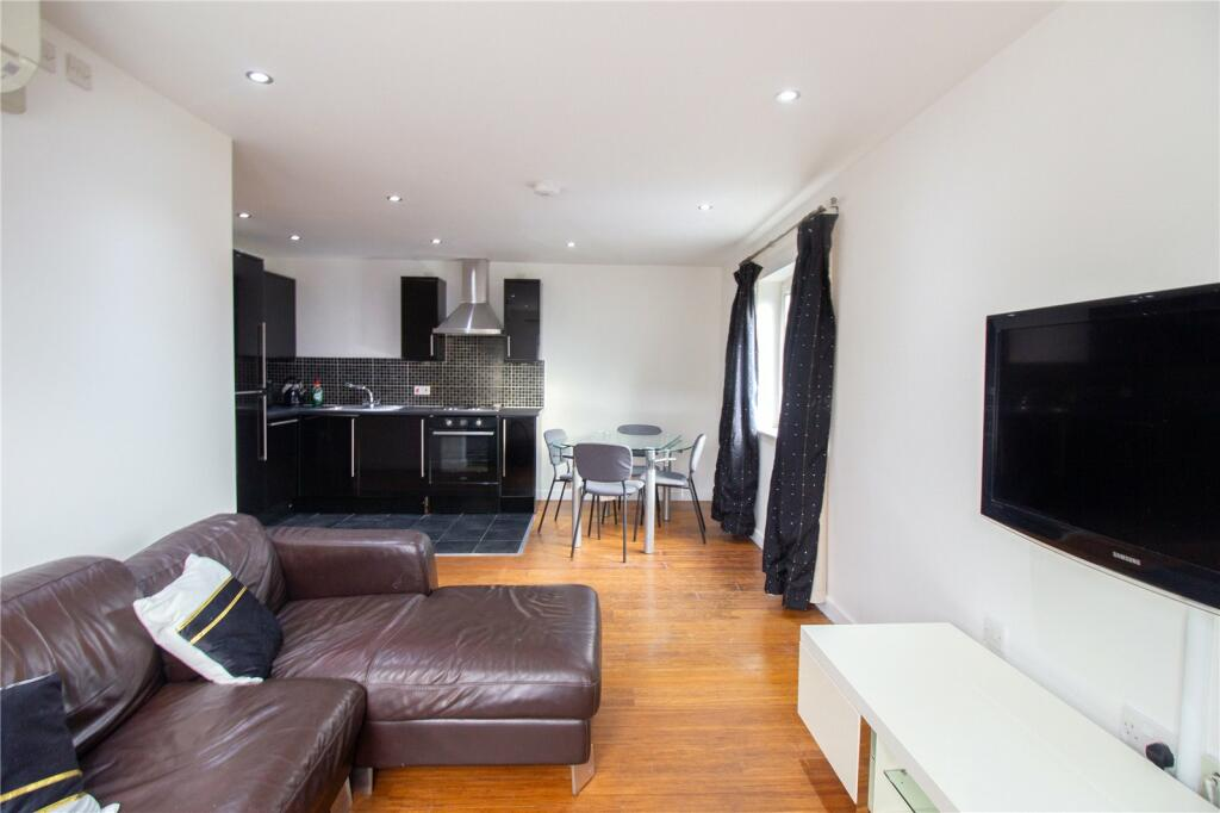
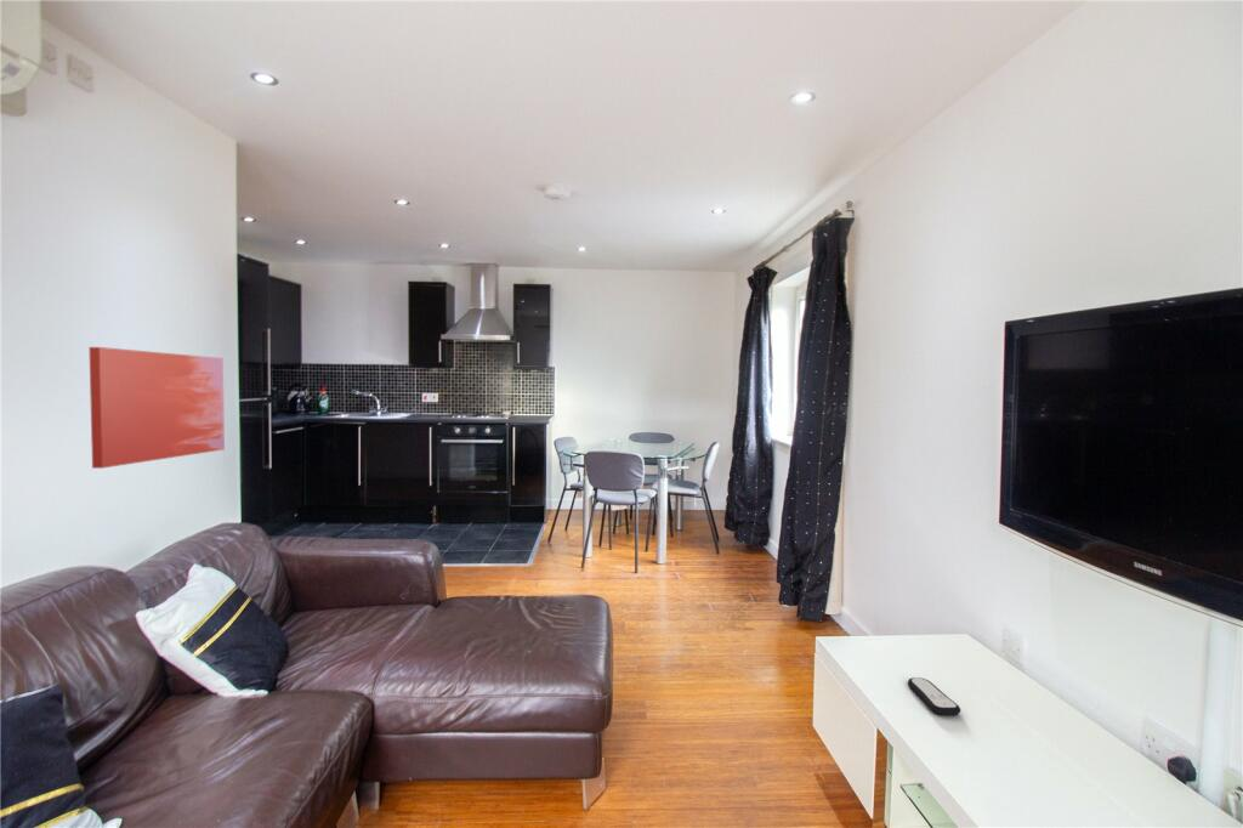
+ remote control [907,676,961,716]
+ wall art [87,346,226,470]
